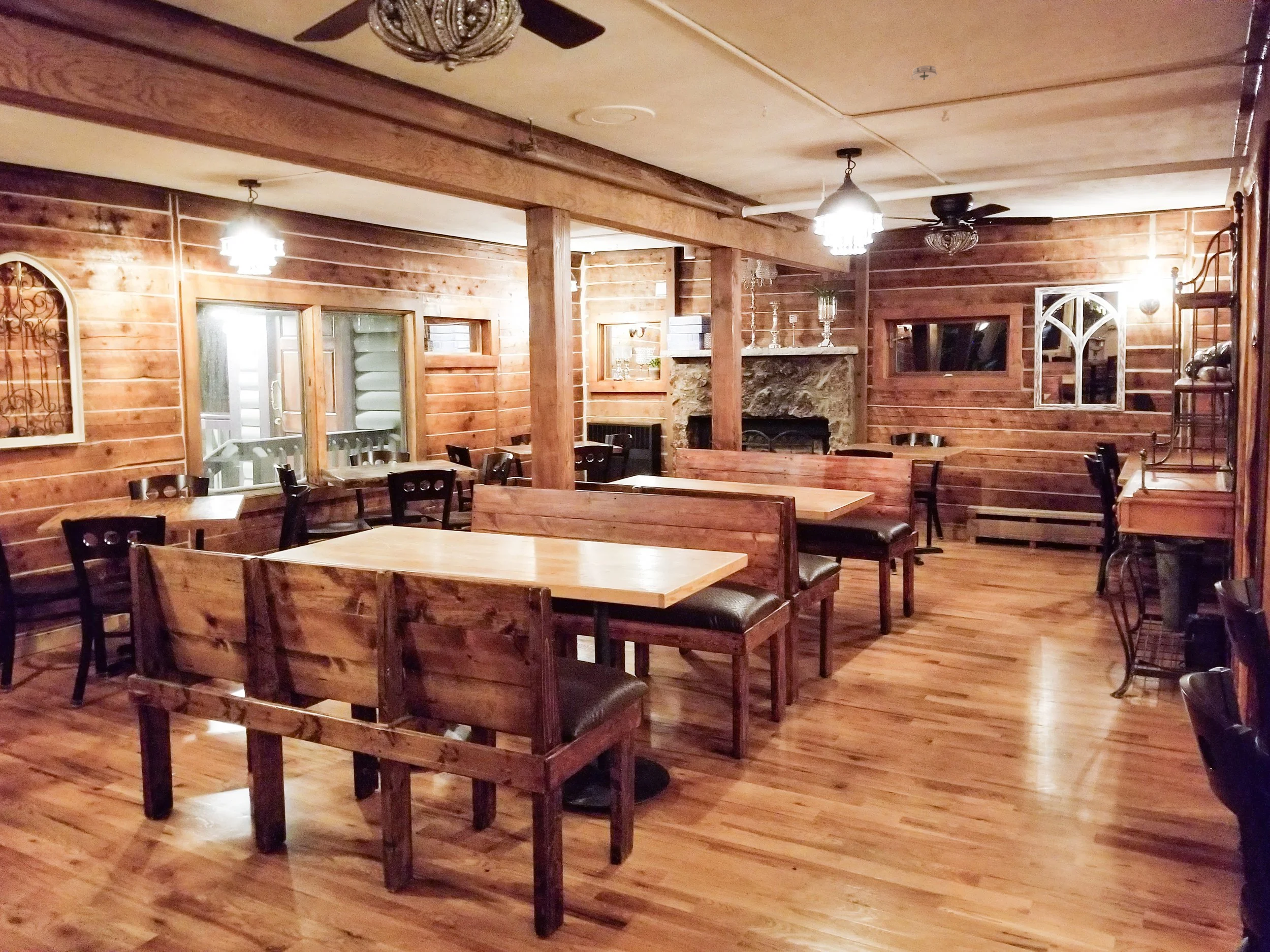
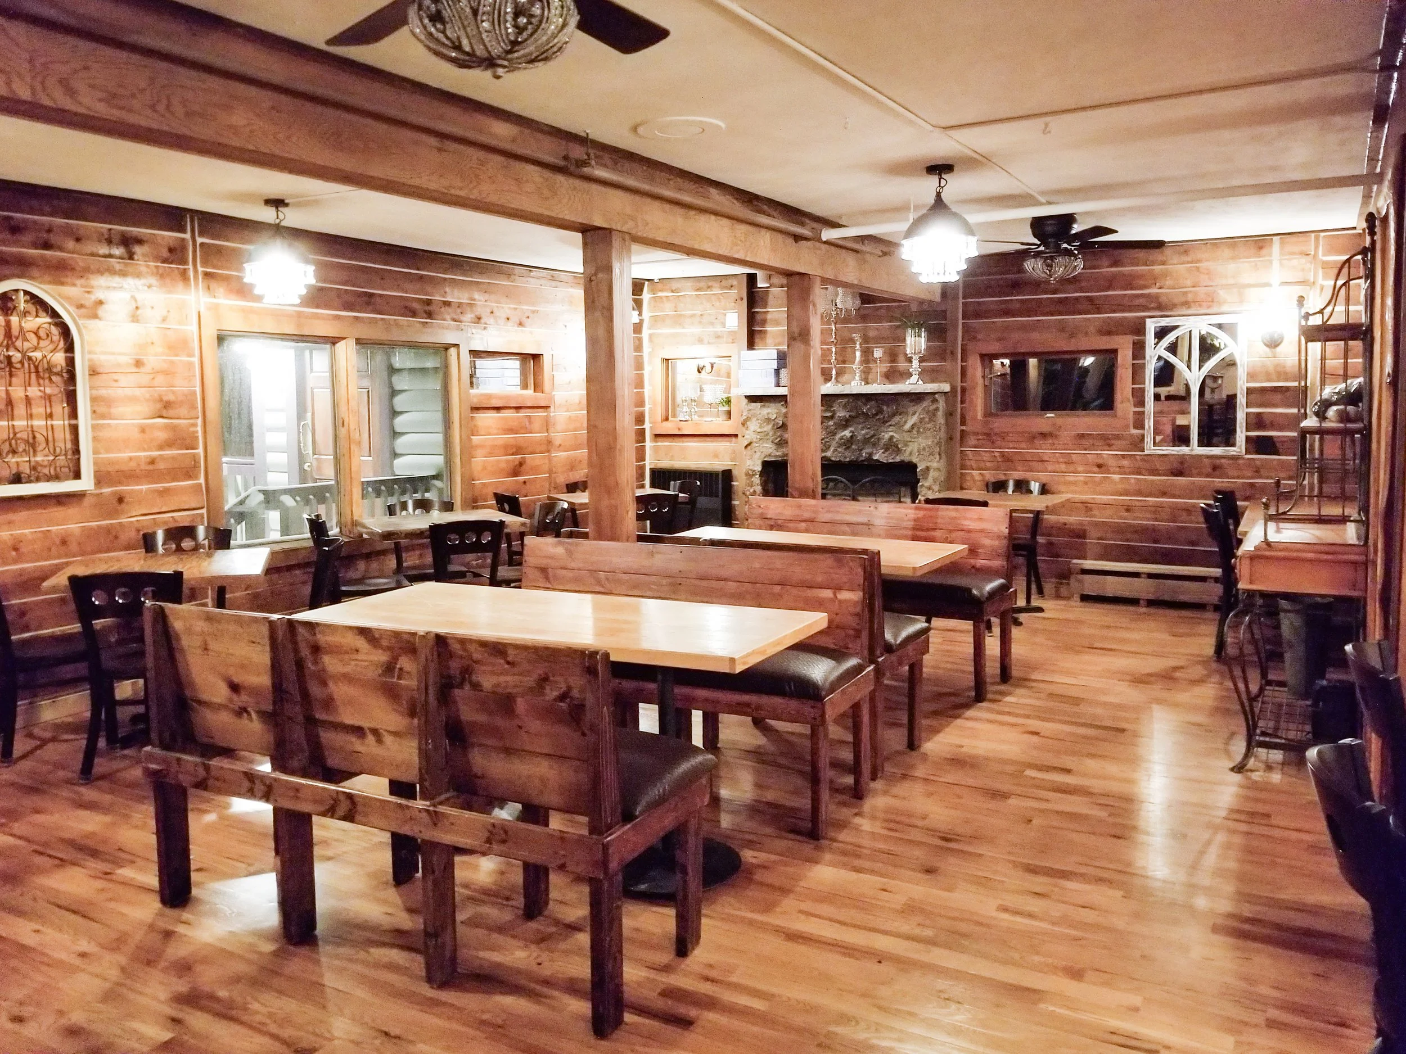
- smoke detector [908,65,939,83]
